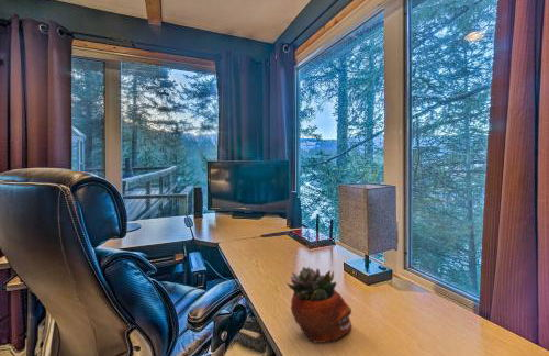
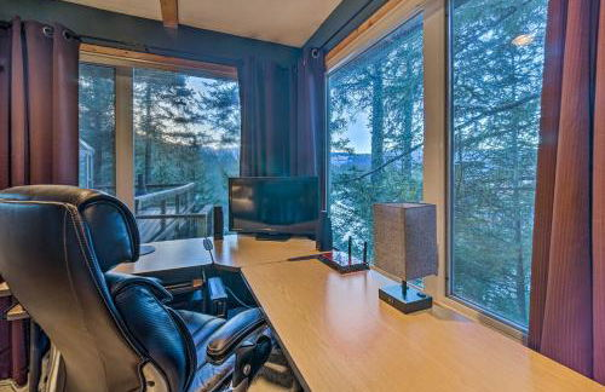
- succulent planter [285,266,352,344]
